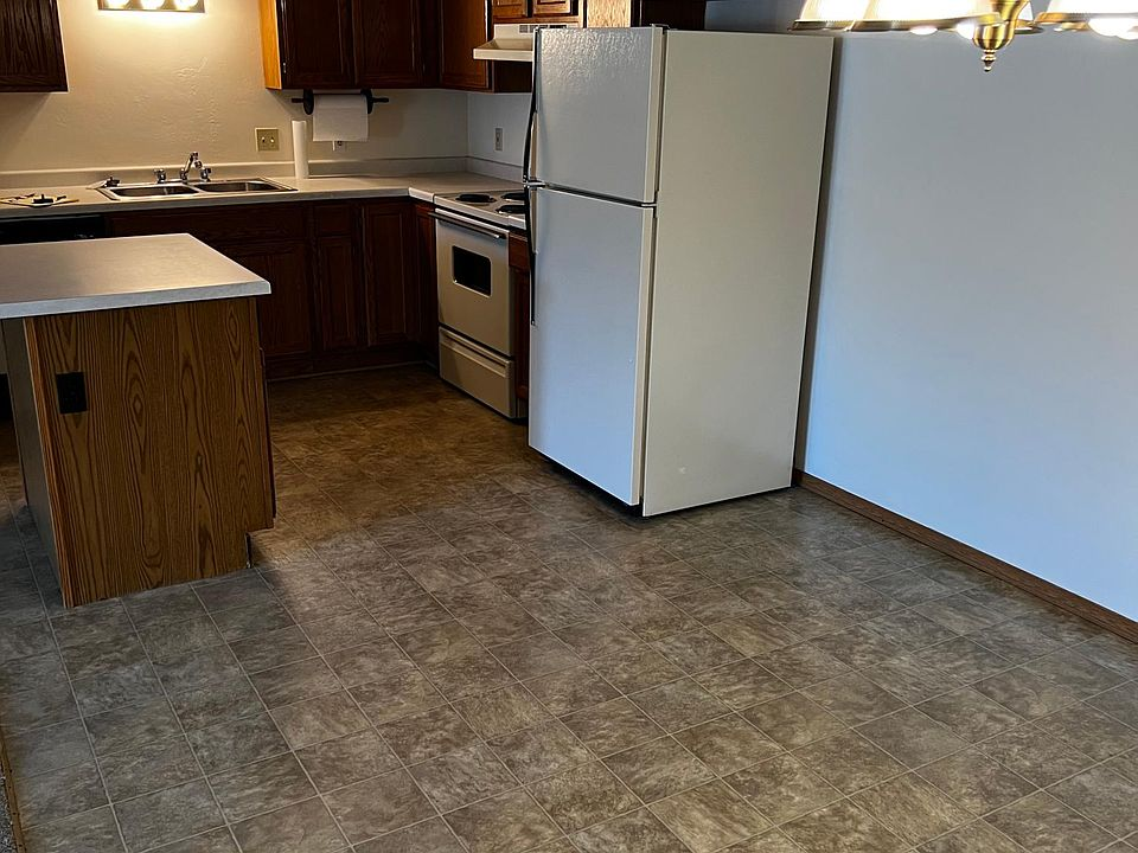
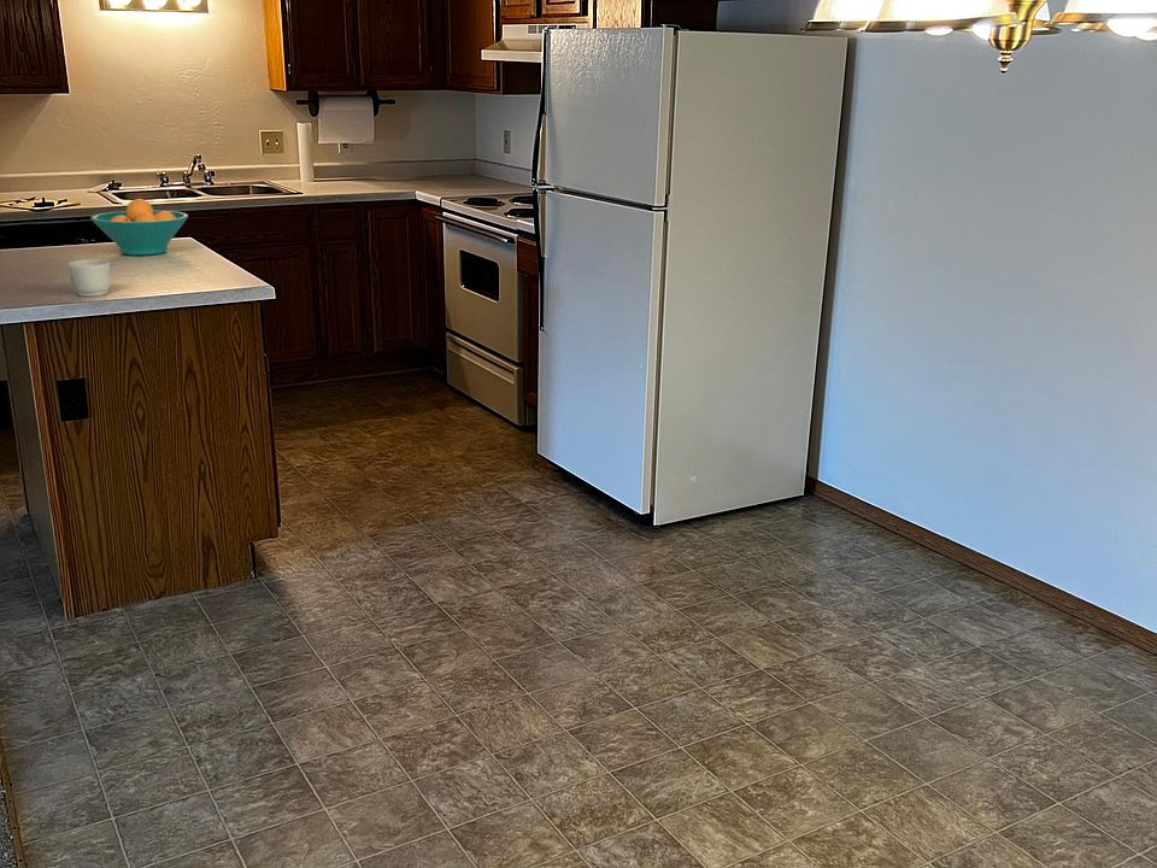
+ mug [67,258,112,298]
+ fruit bowl [89,198,189,257]
